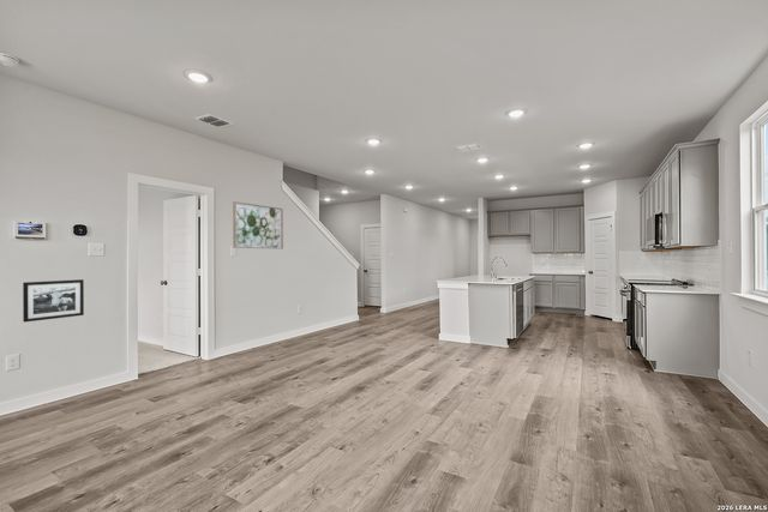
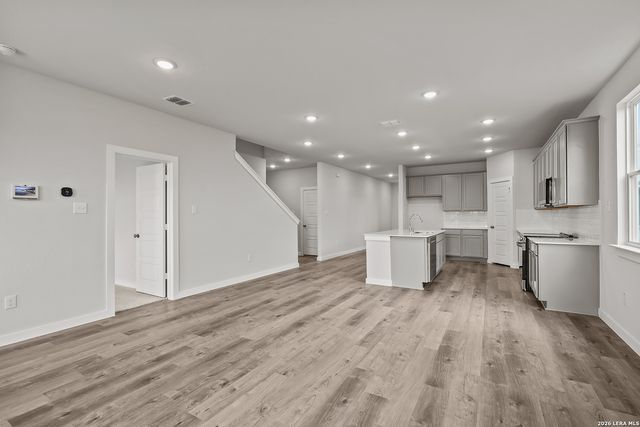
- picture frame [22,278,85,323]
- wall art [232,200,284,251]
